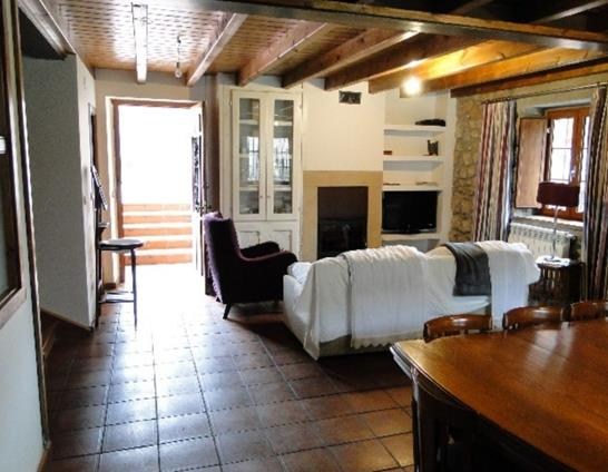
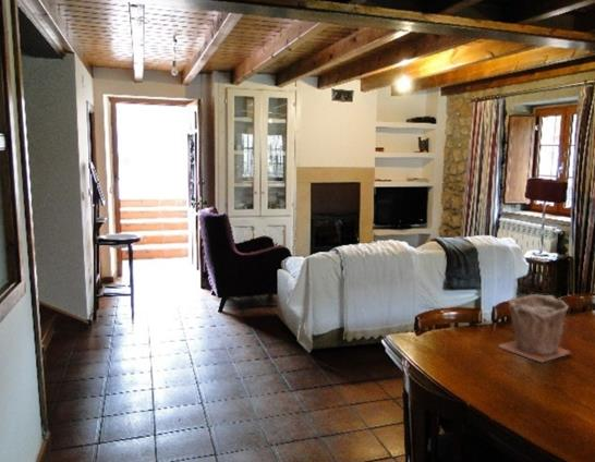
+ plant pot [497,293,572,363]
